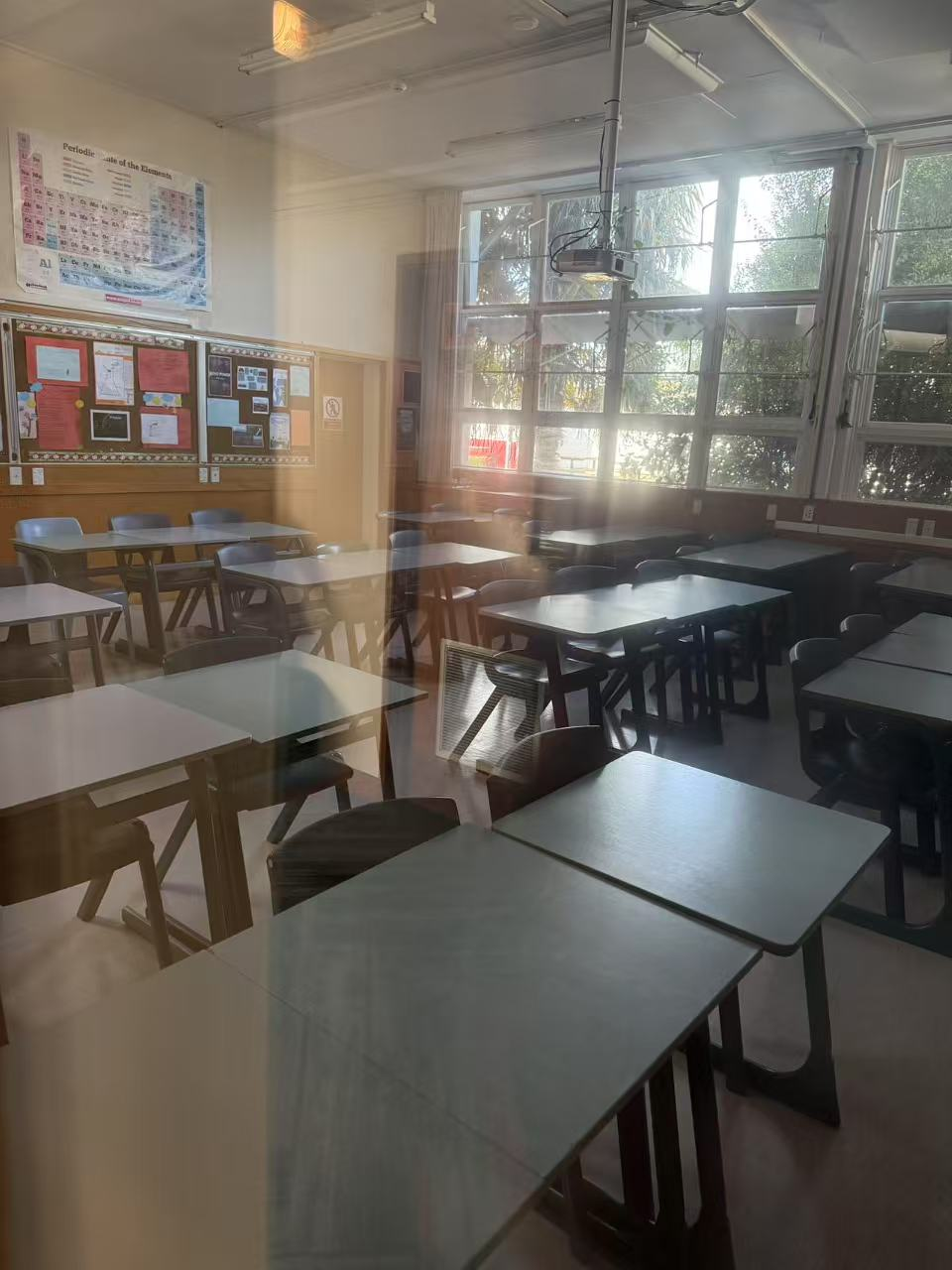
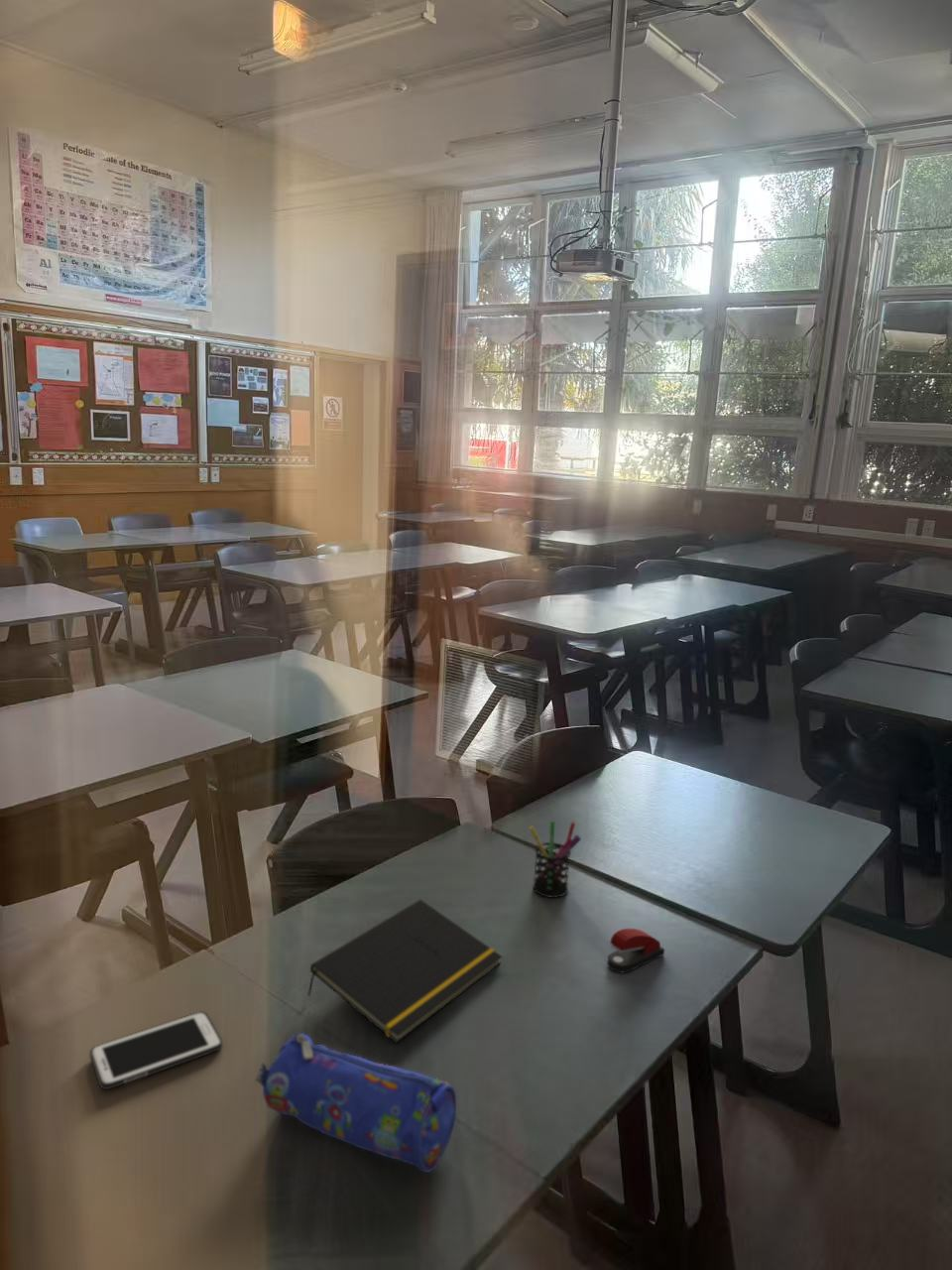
+ stapler [606,928,665,973]
+ pen holder [528,821,582,899]
+ cell phone [89,1011,223,1090]
+ pencil case [255,1033,457,1174]
+ notepad [306,898,503,1044]
